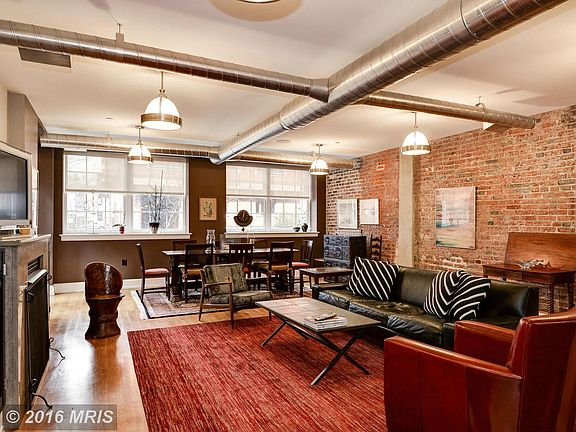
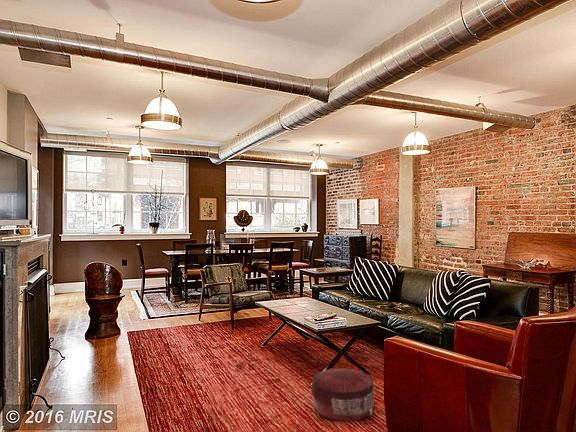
+ pouf [311,367,376,422]
